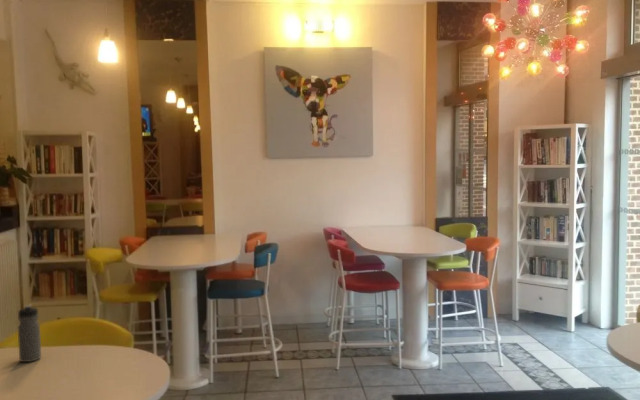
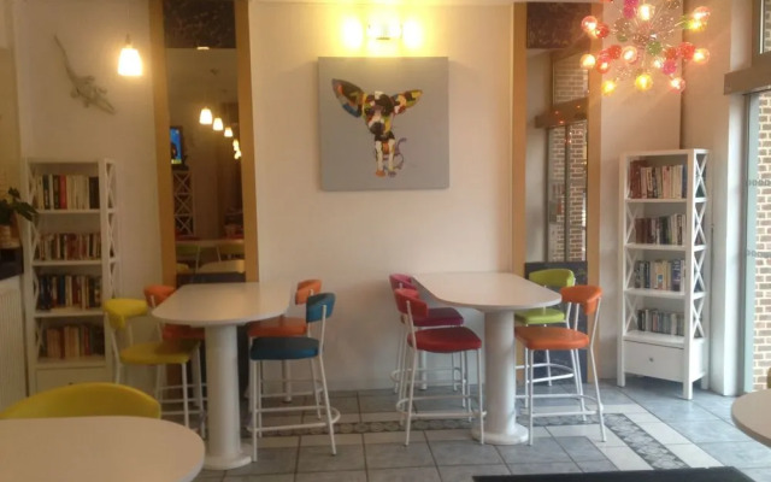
- water bottle [17,304,42,363]
